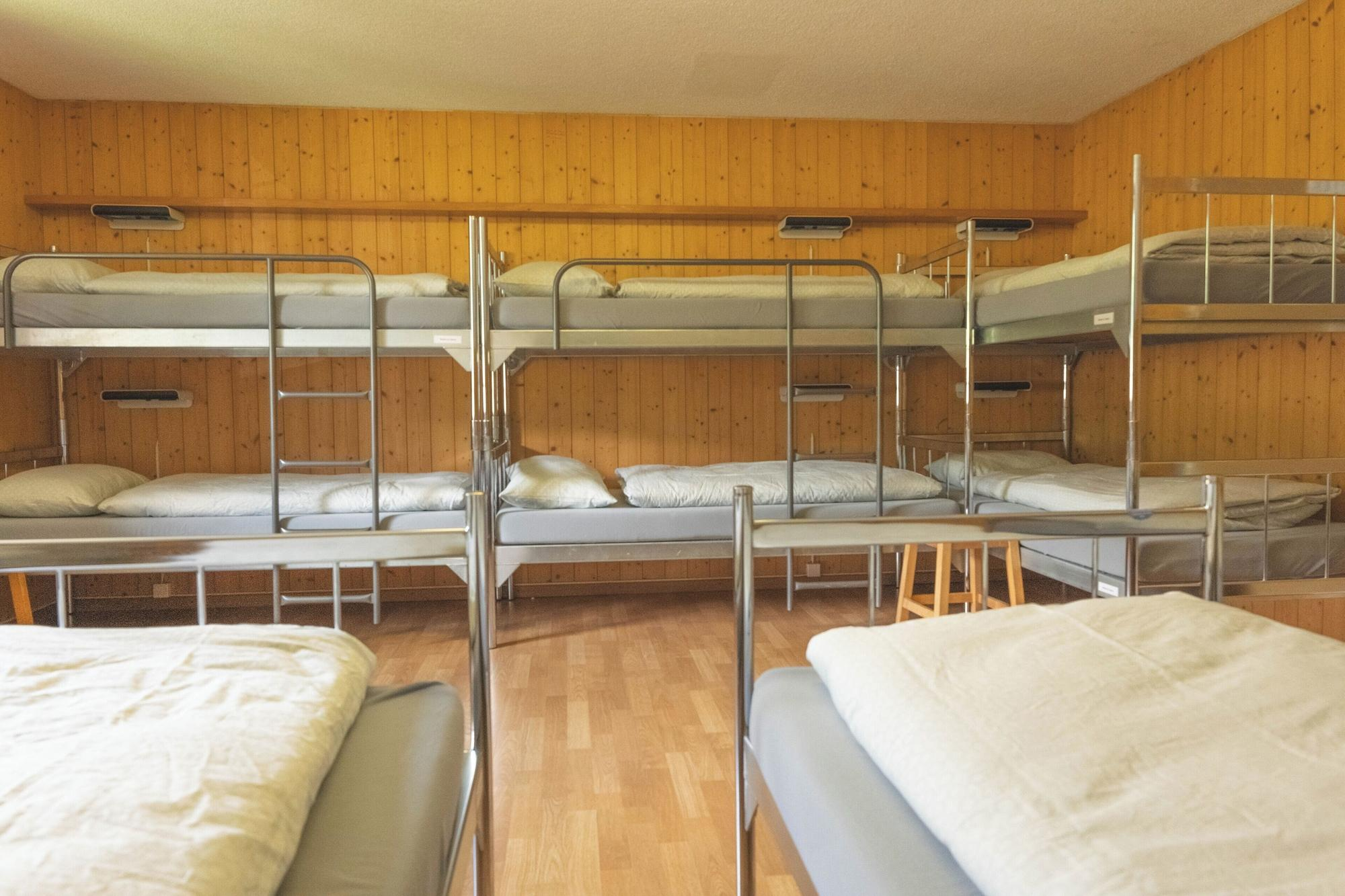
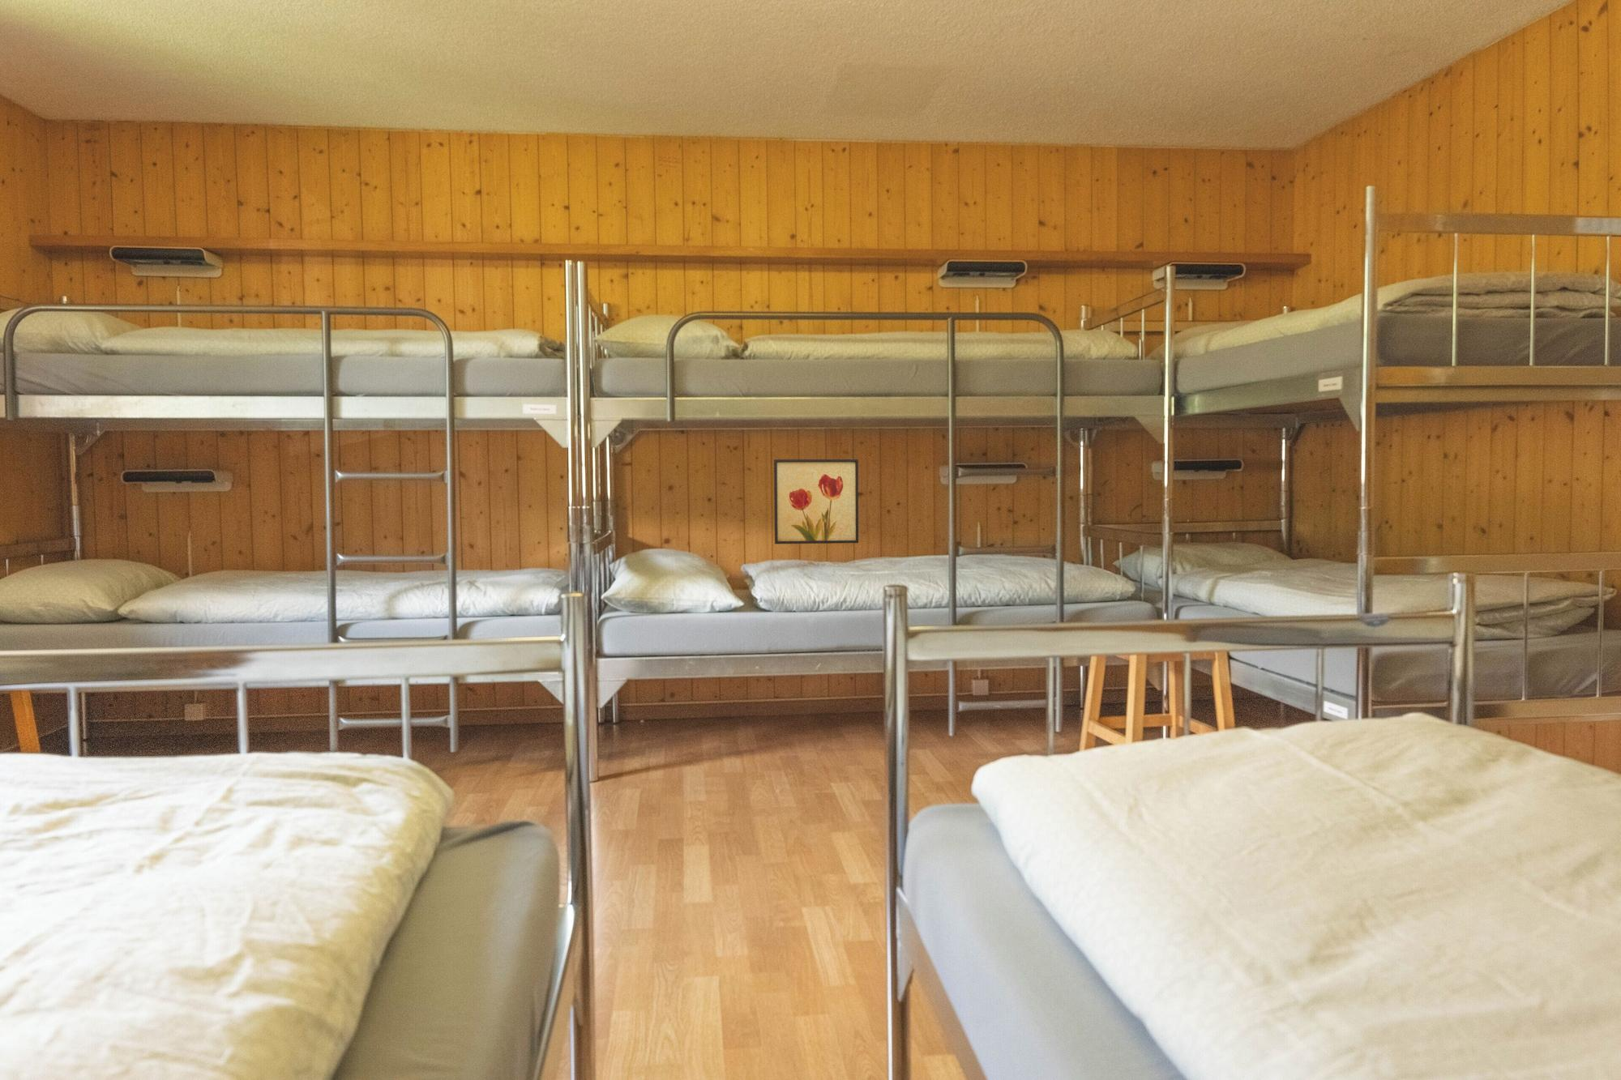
+ wall art [774,458,859,545]
